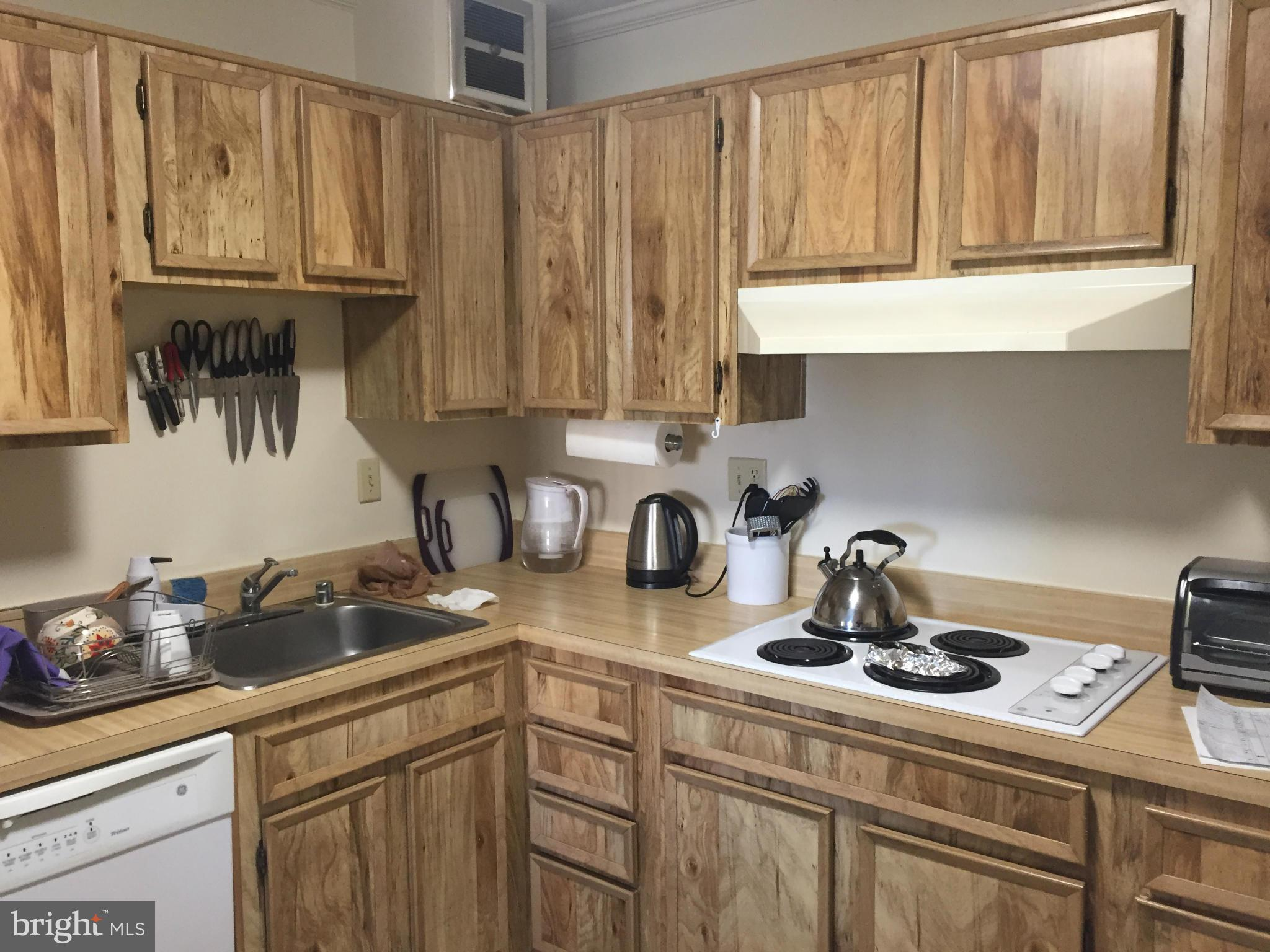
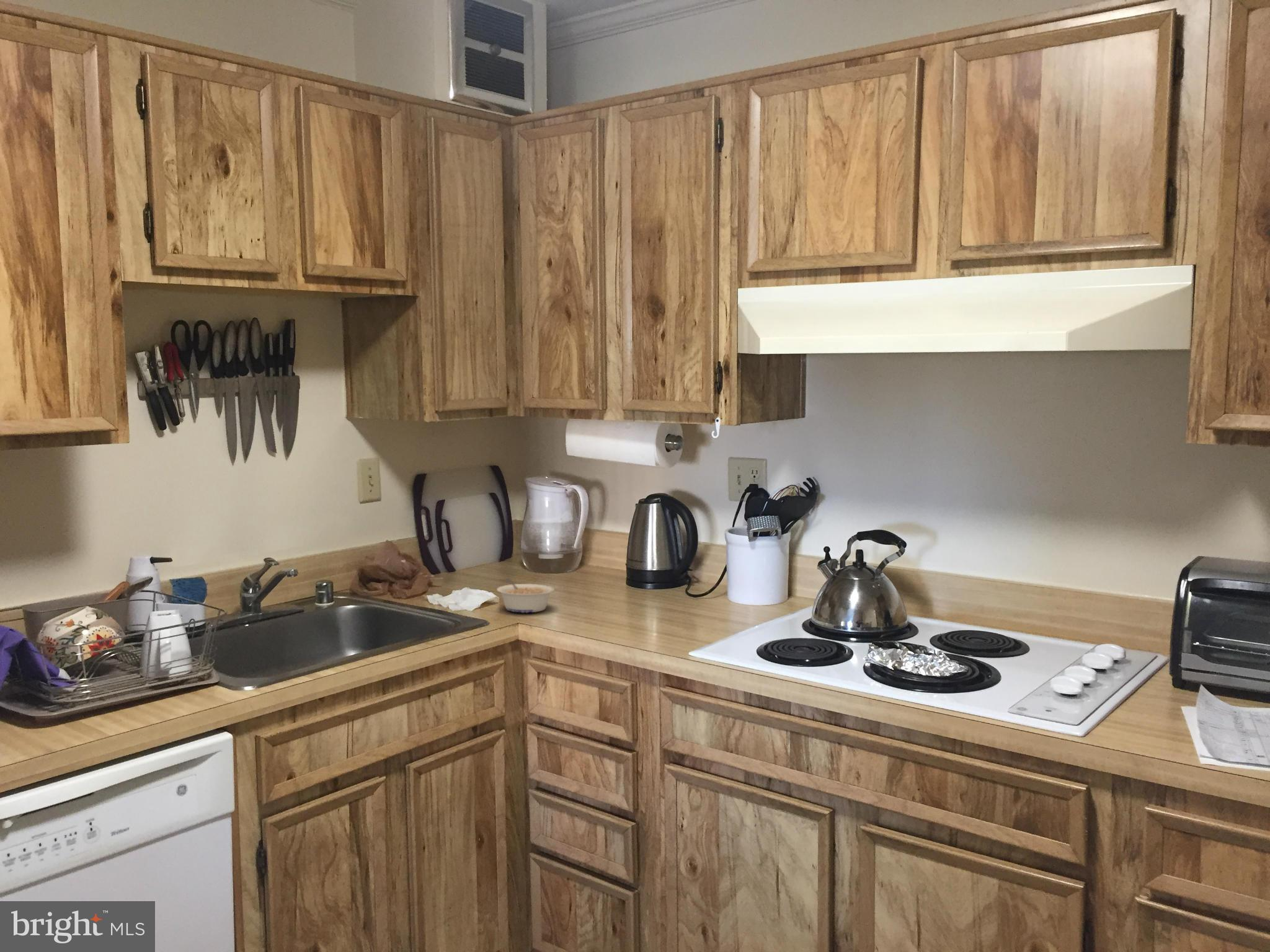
+ legume [496,578,555,613]
